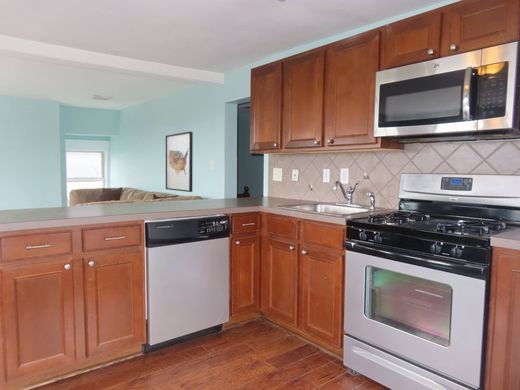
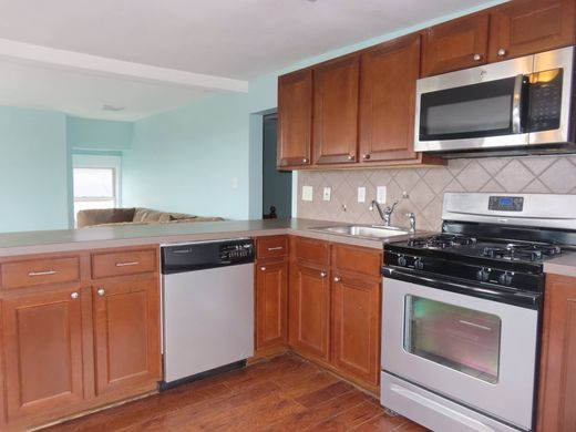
- wall art [165,131,194,193]
